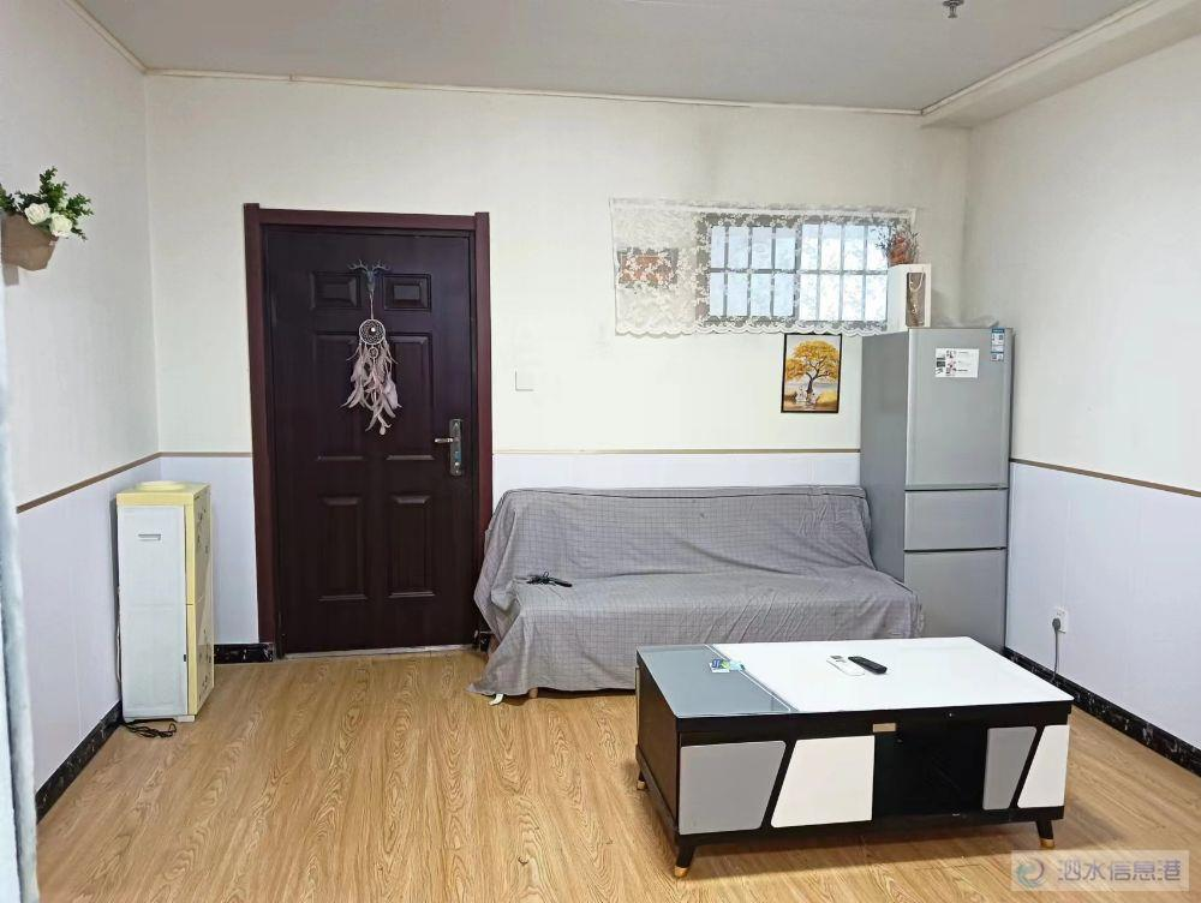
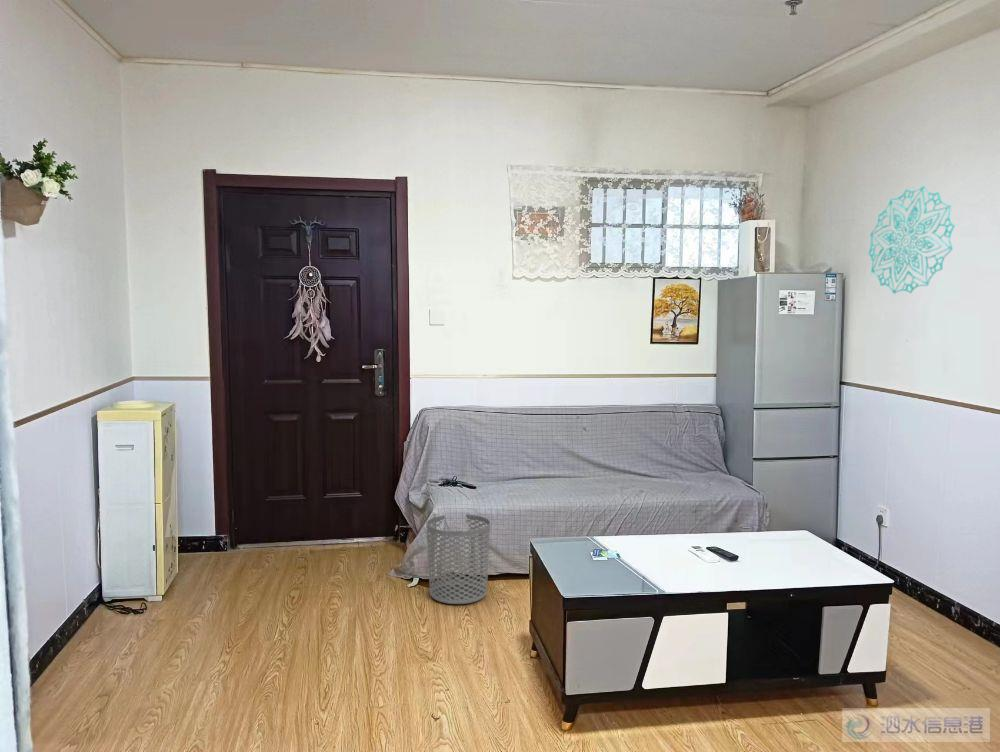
+ waste bin [426,513,491,605]
+ wall decoration [867,185,956,295]
